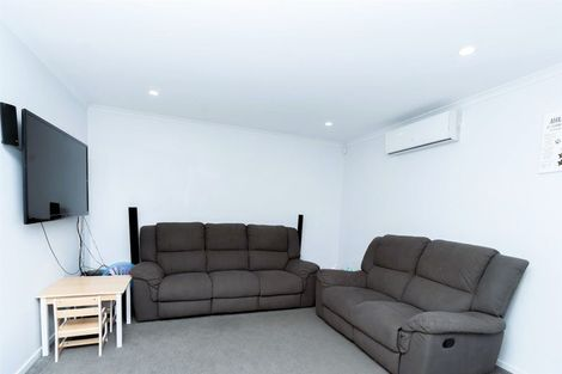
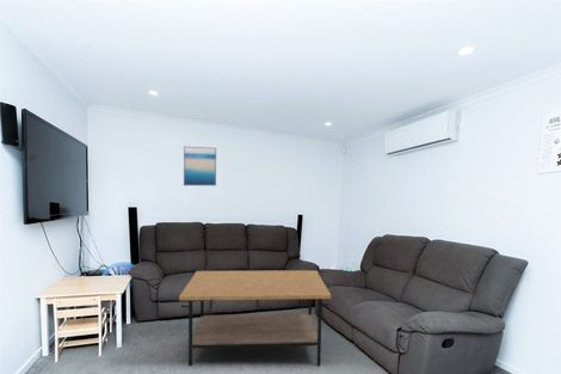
+ wall art [183,146,217,186]
+ coffee table [178,269,332,367]
